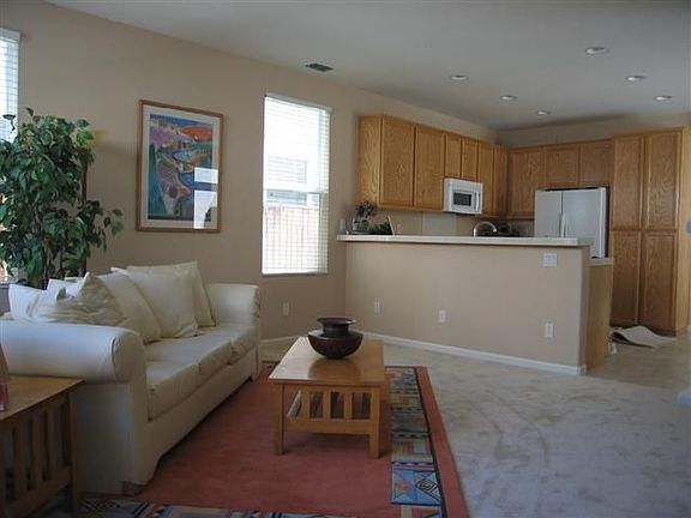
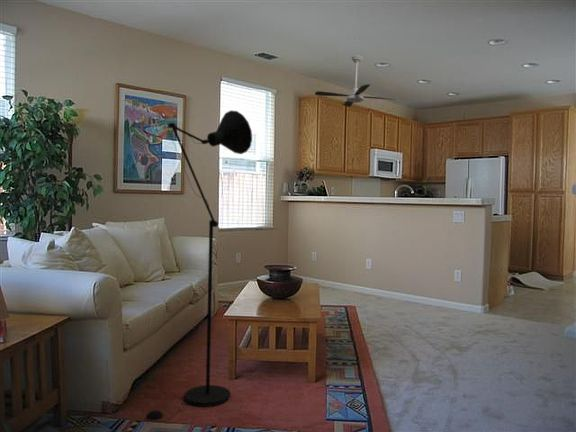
+ floor lamp [144,109,253,424]
+ ceiling fan [314,55,396,108]
